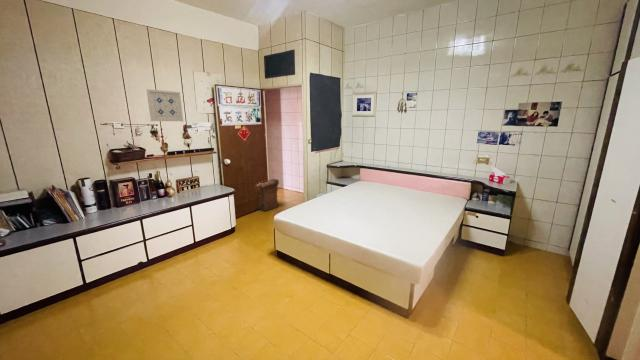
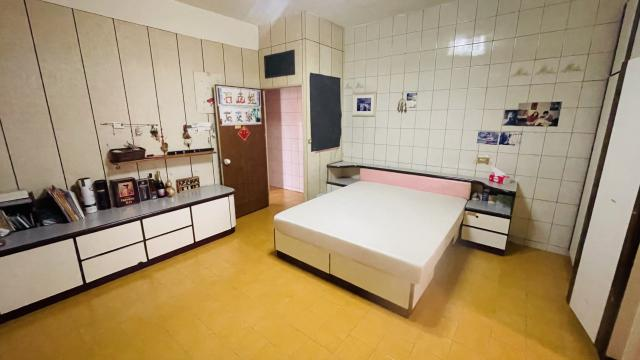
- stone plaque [255,178,280,212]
- wall art [146,88,184,122]
